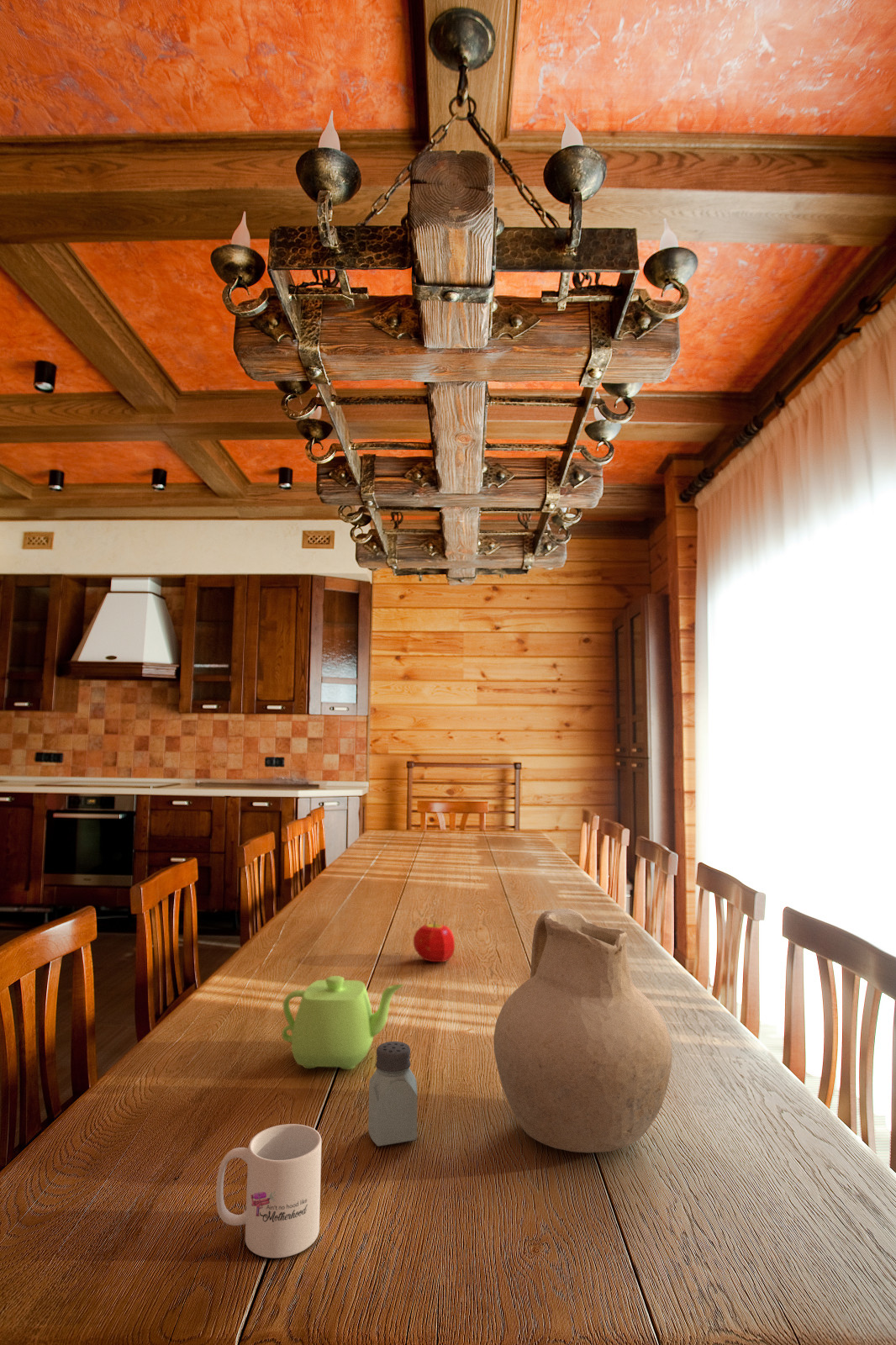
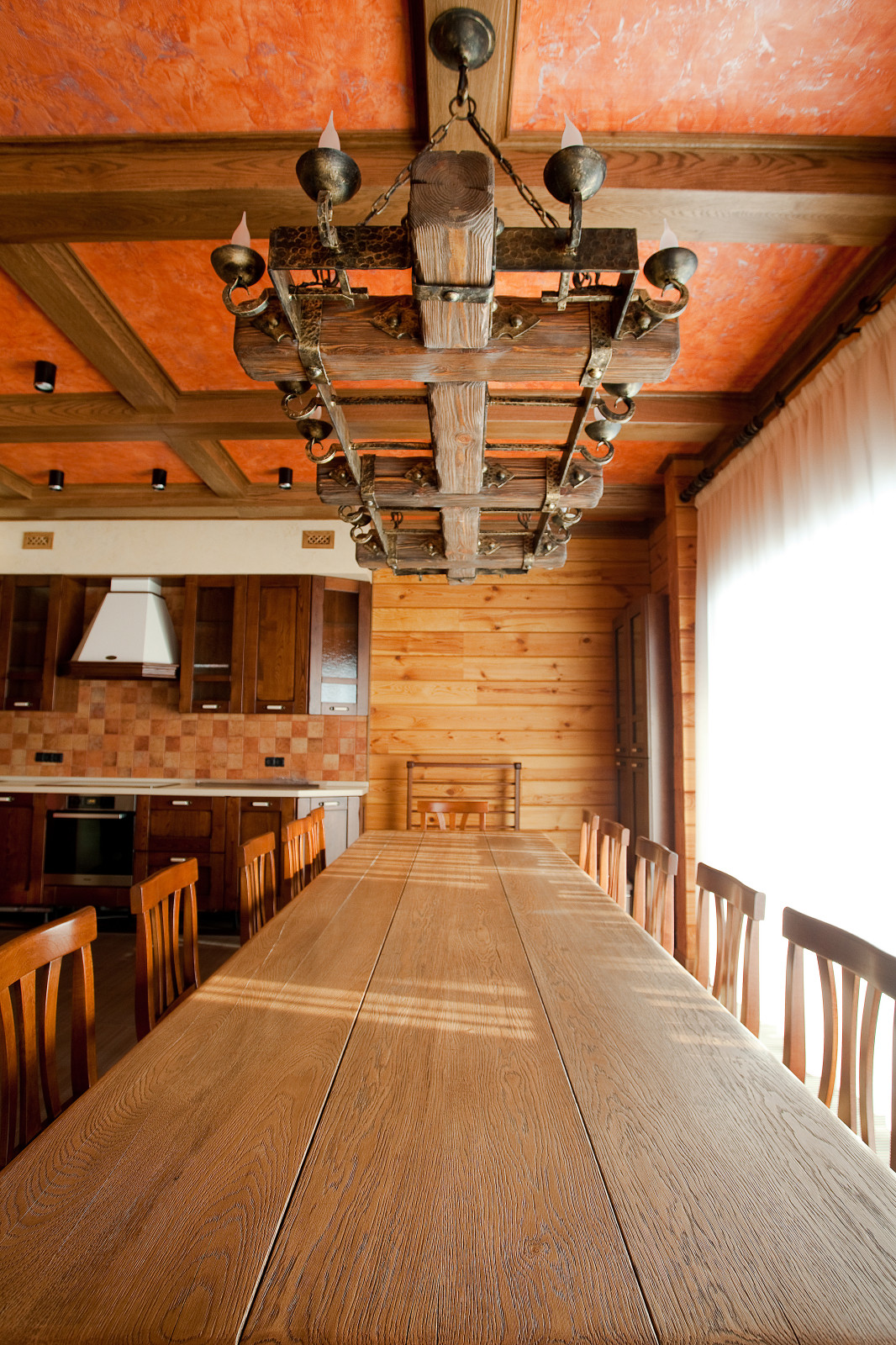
- saltshaker [367,1041,418,1147]
- teapot [281,975,404,1070]
- mug [215,1123,323,1259]
- ceramic pitcher [493,908,673,1153]
- fruit [413,920,456,963]
